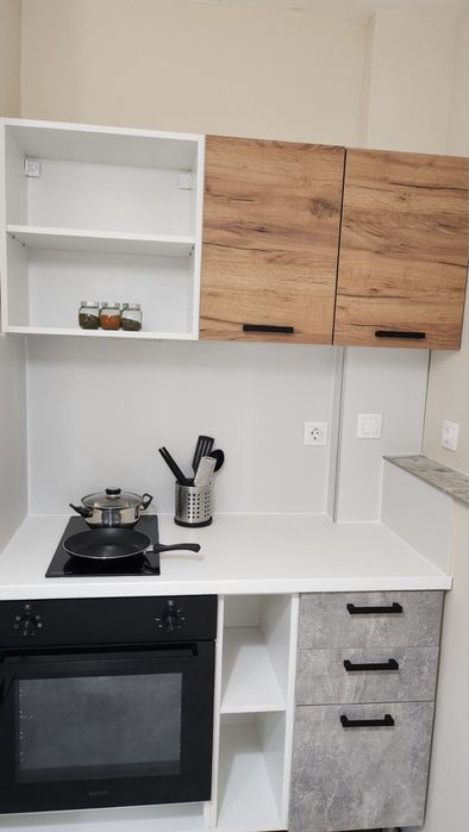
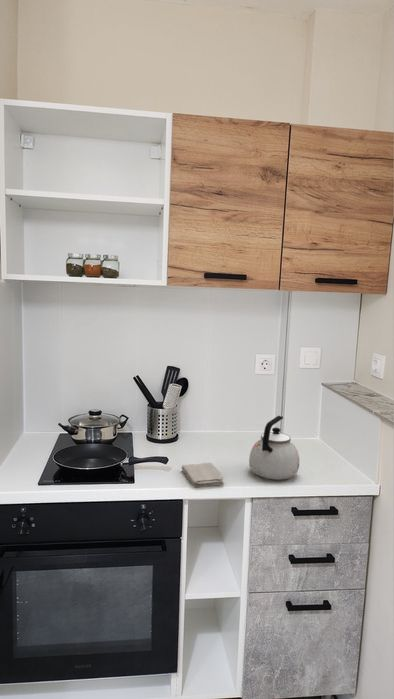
+ washcloth [180,462,225,489]
+ kettle [248,415,300,481]
